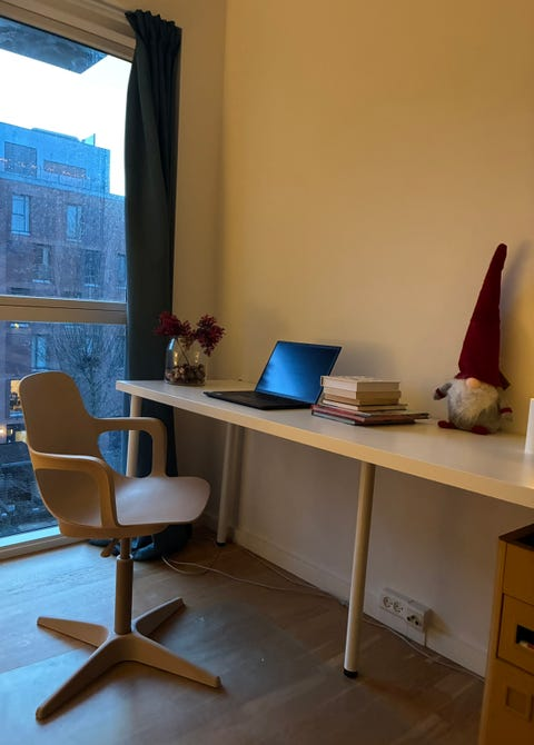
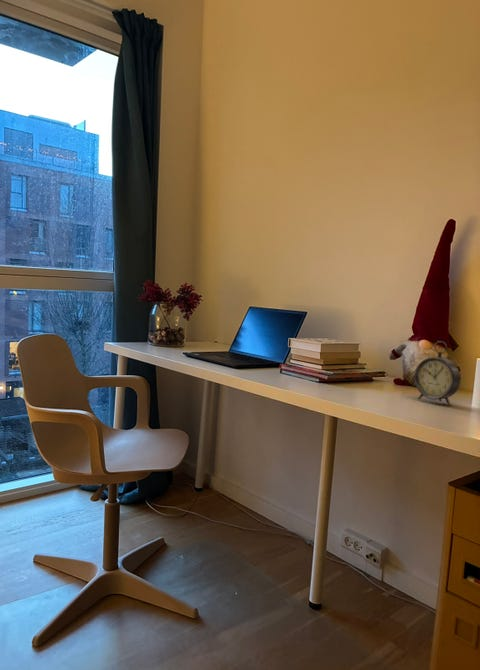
+ alarm clock [414,340,461,407]
